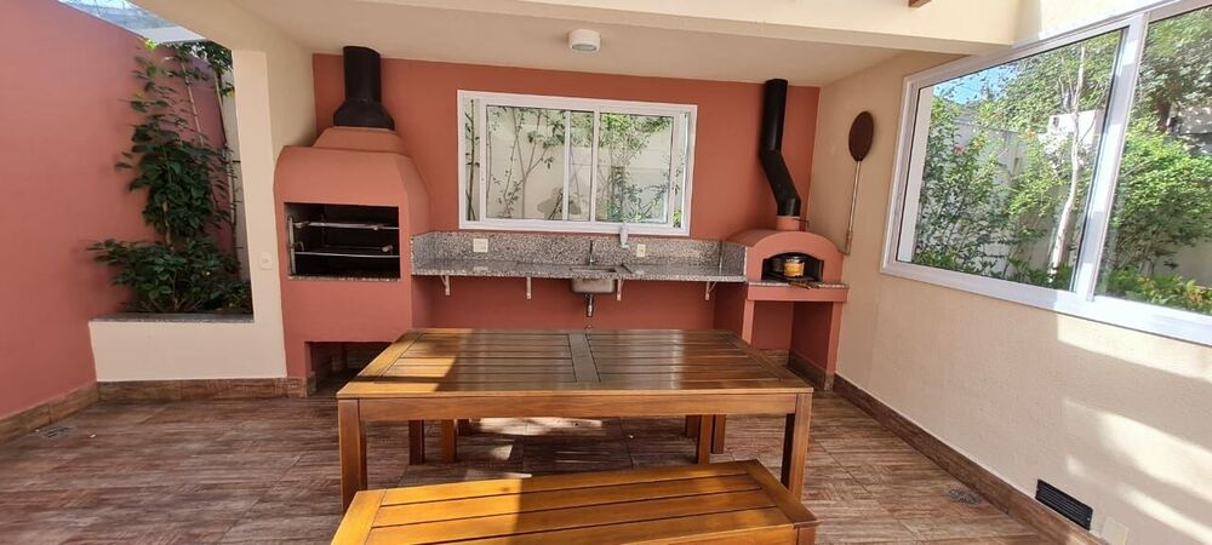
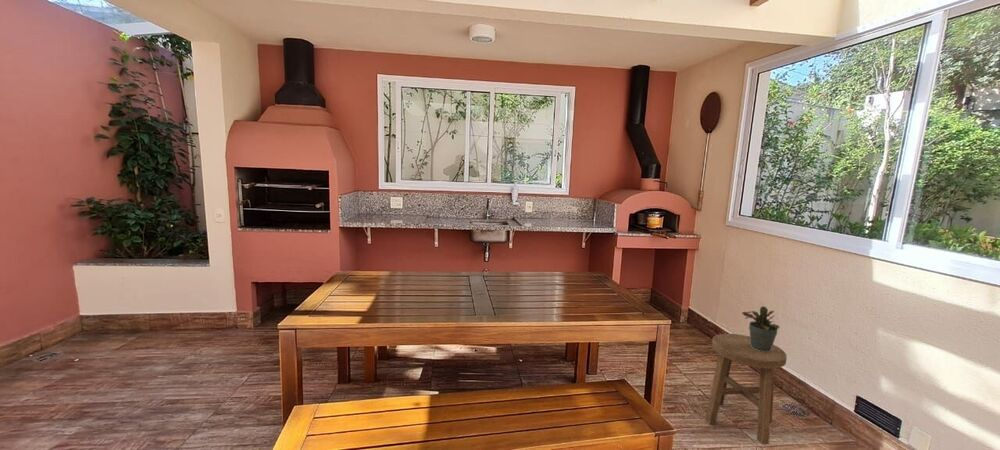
+ potted plant [741,305,781,352]
+ stool [705,333,788,445]
